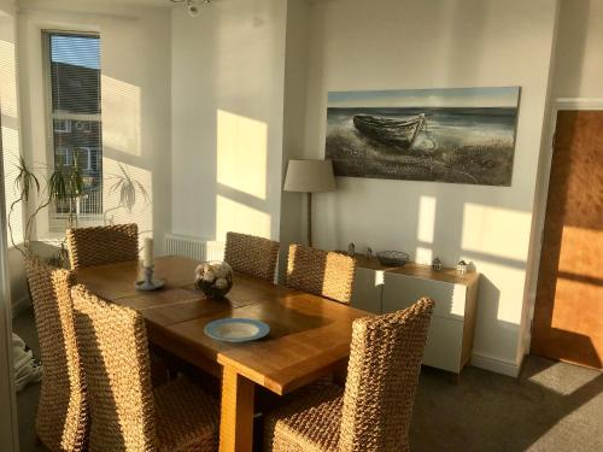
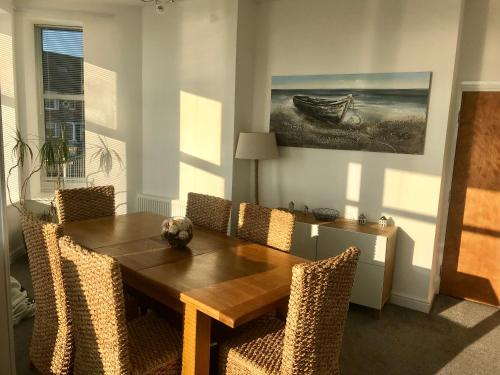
- plate [204,317,270,344]
- candle holder [133,236,169,292]
